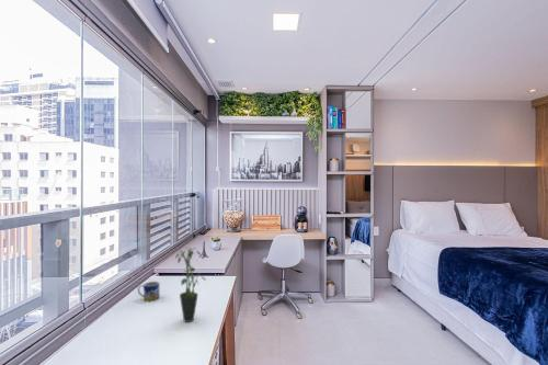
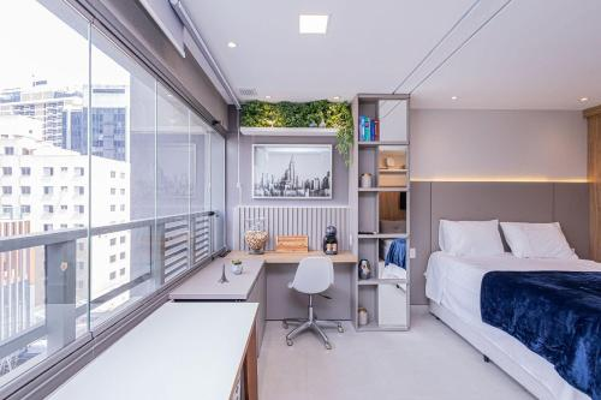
- potted plant [174,247,207,323]
- mug [136,281,160,303]
